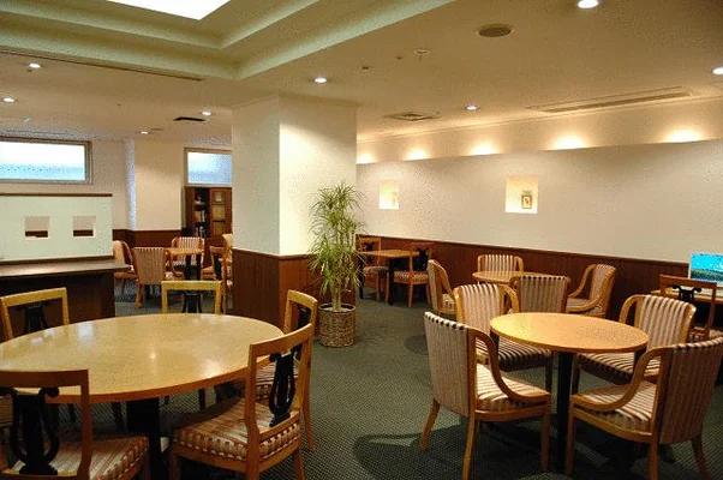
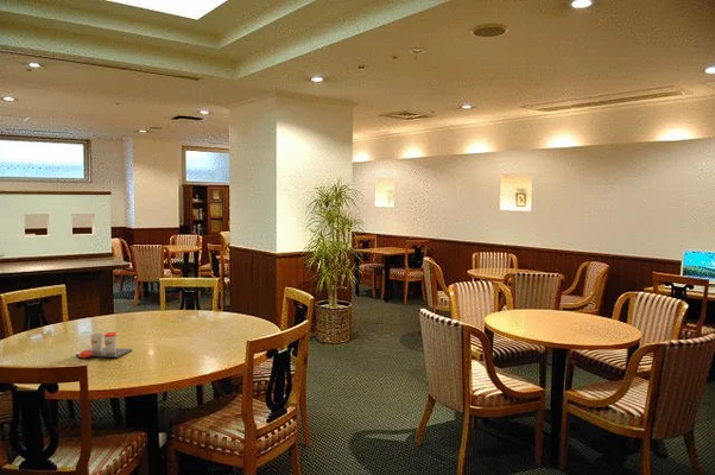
+ cup [75,331,133,359]
